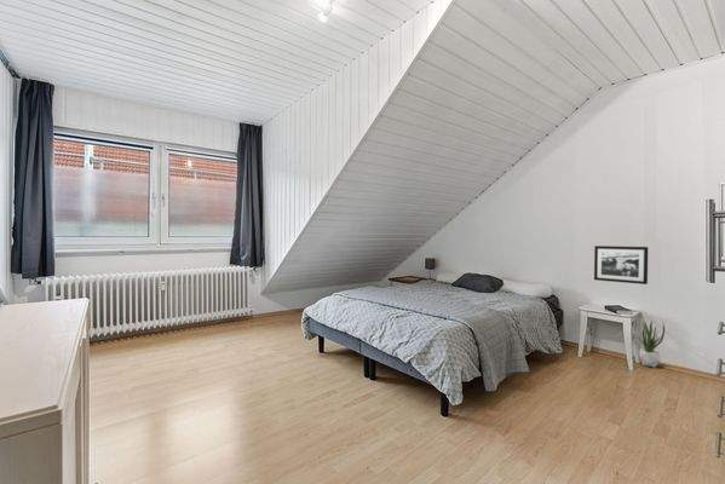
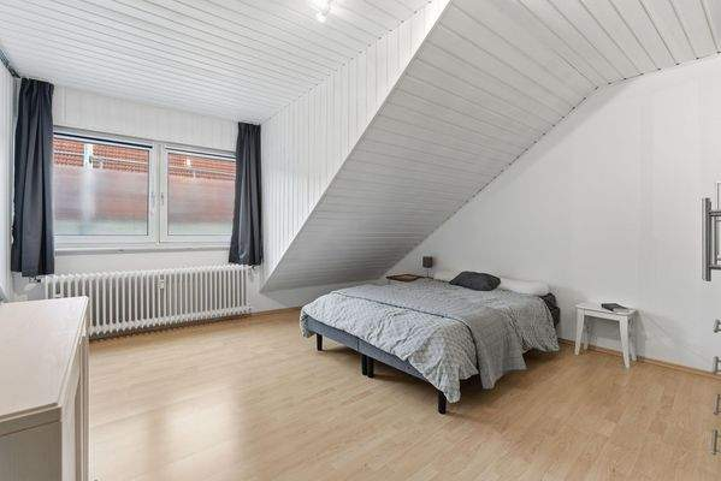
- picture frame [593,244,649,286]
- potted plant [638,319,666,369]
